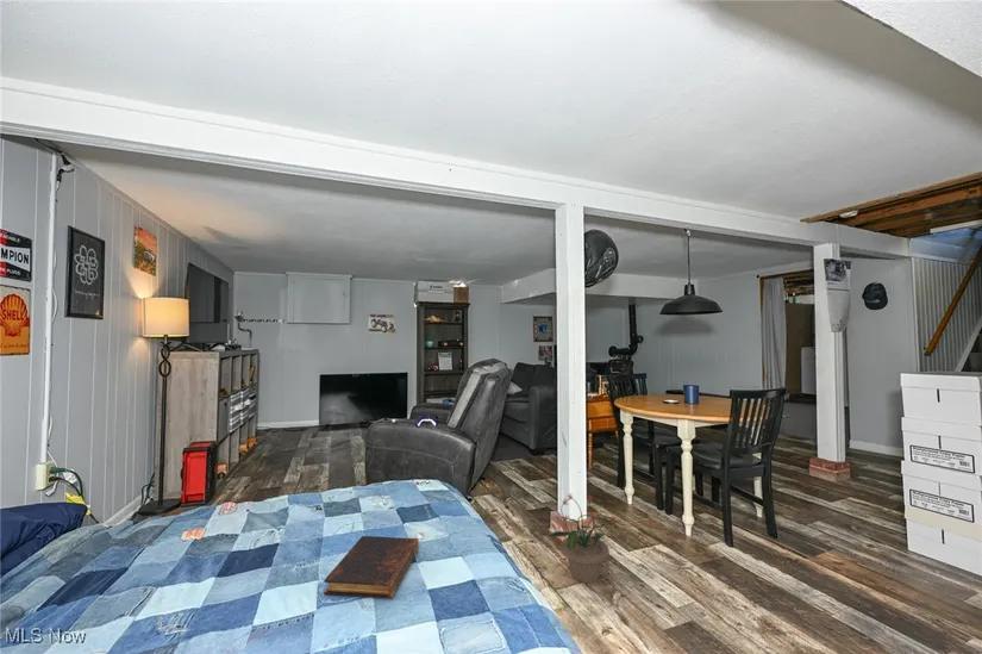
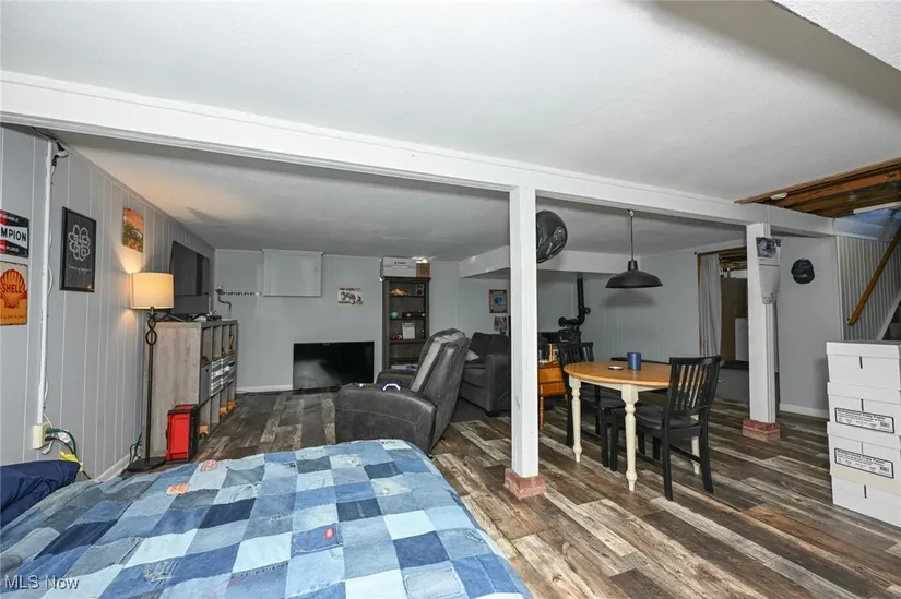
- book [323,535,419,599]
- potted plant [548,492,618,584]
